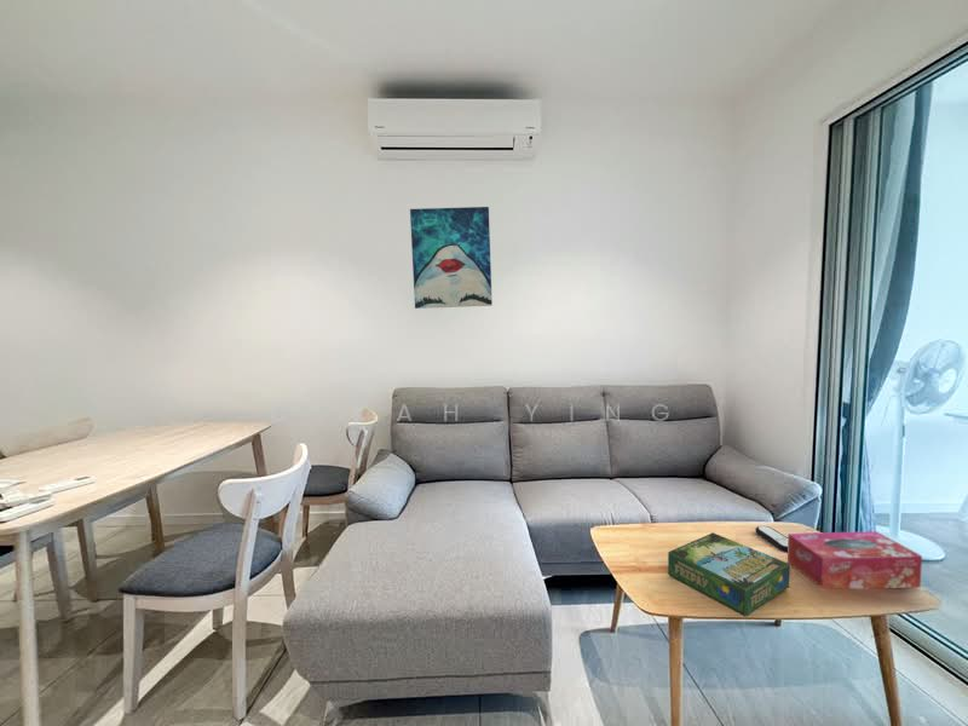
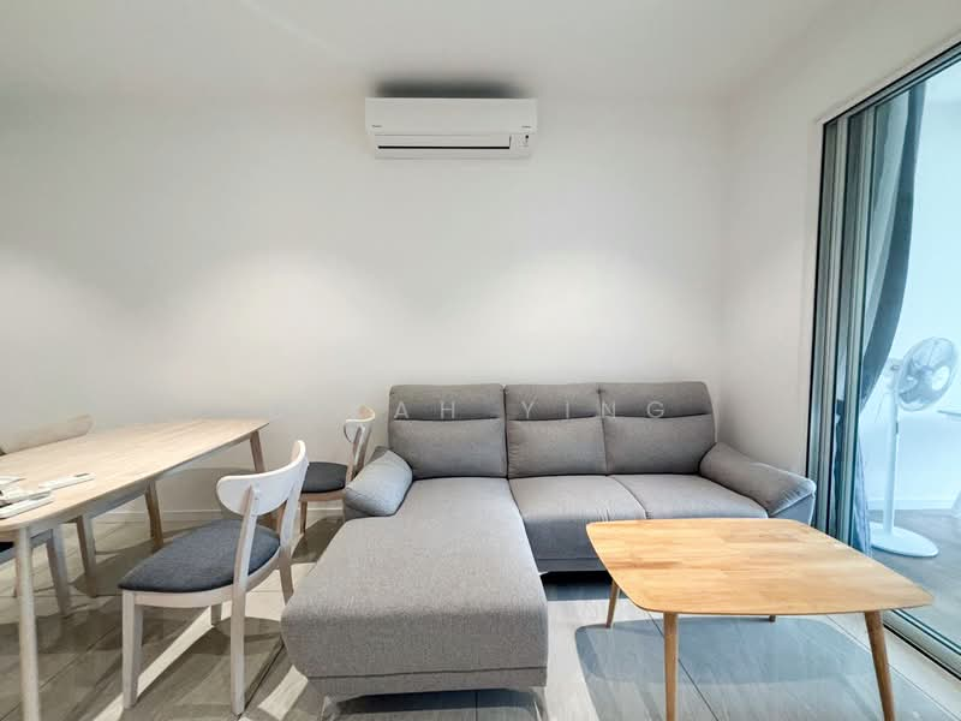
- board game [667,531,791,617]
- tissue box [786,530,923,589]
- remote control [754,525,788,553]
- wall art [409,206,494,310]
